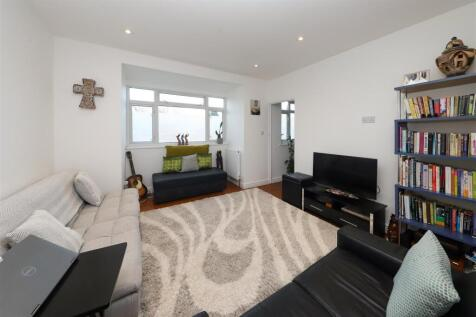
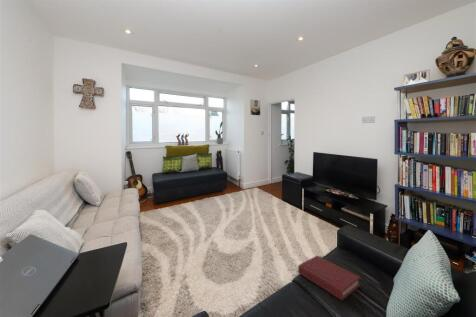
+ hardback book [297,255,361,301]
